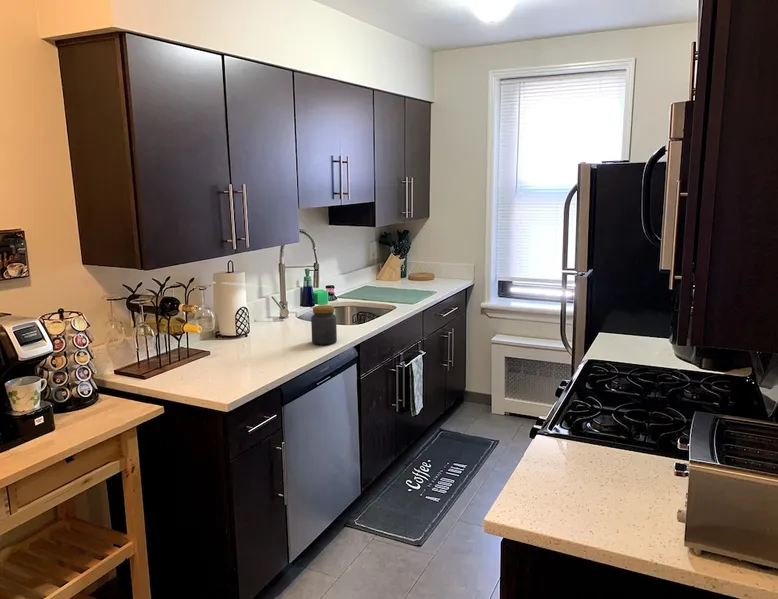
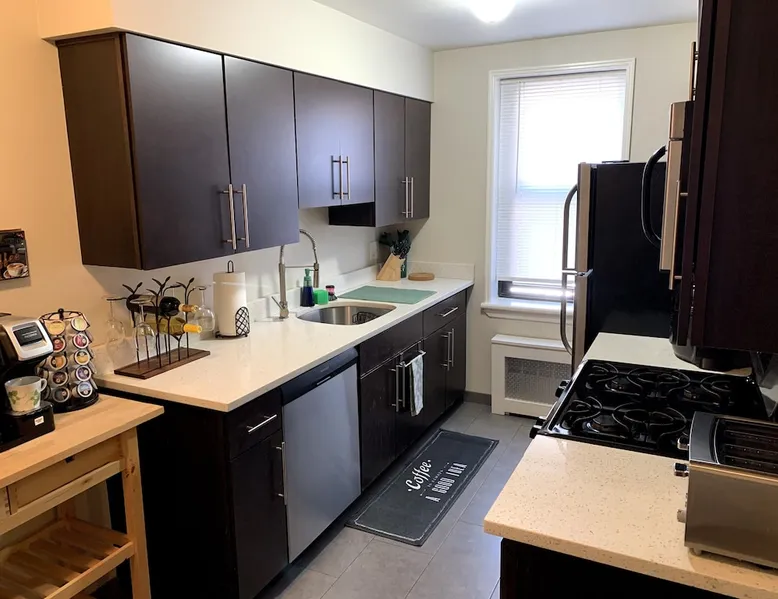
- jar [310,304,338,346]
